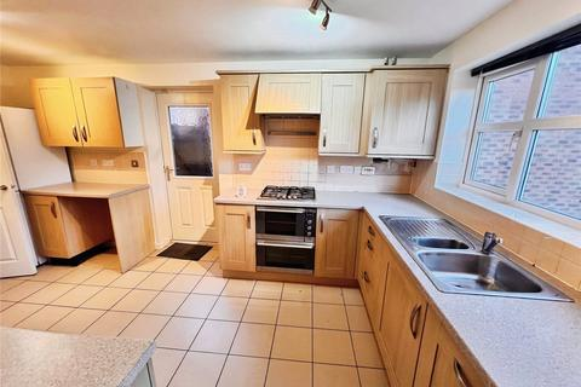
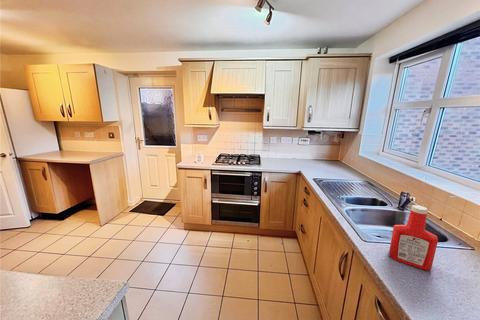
+ soap bottle [388,204,439,271]
